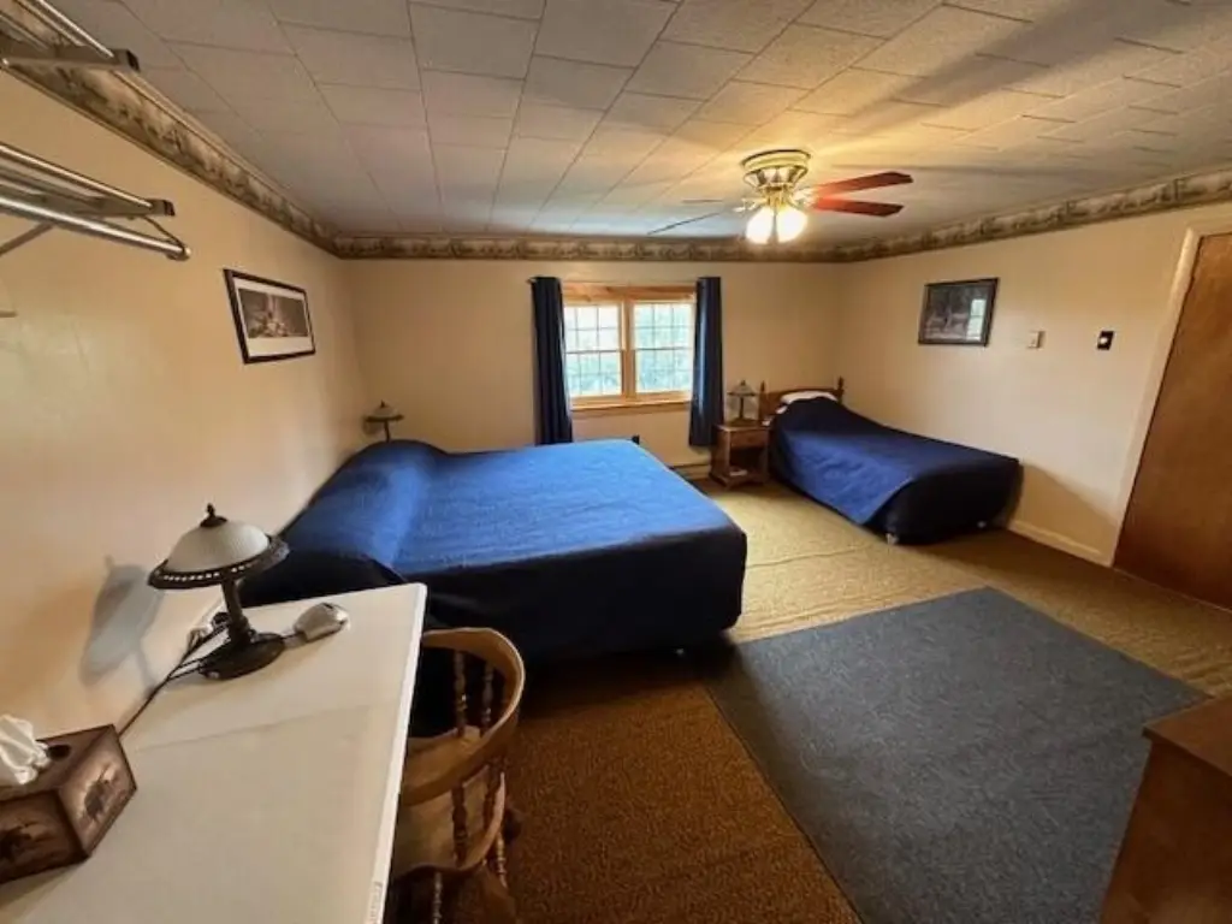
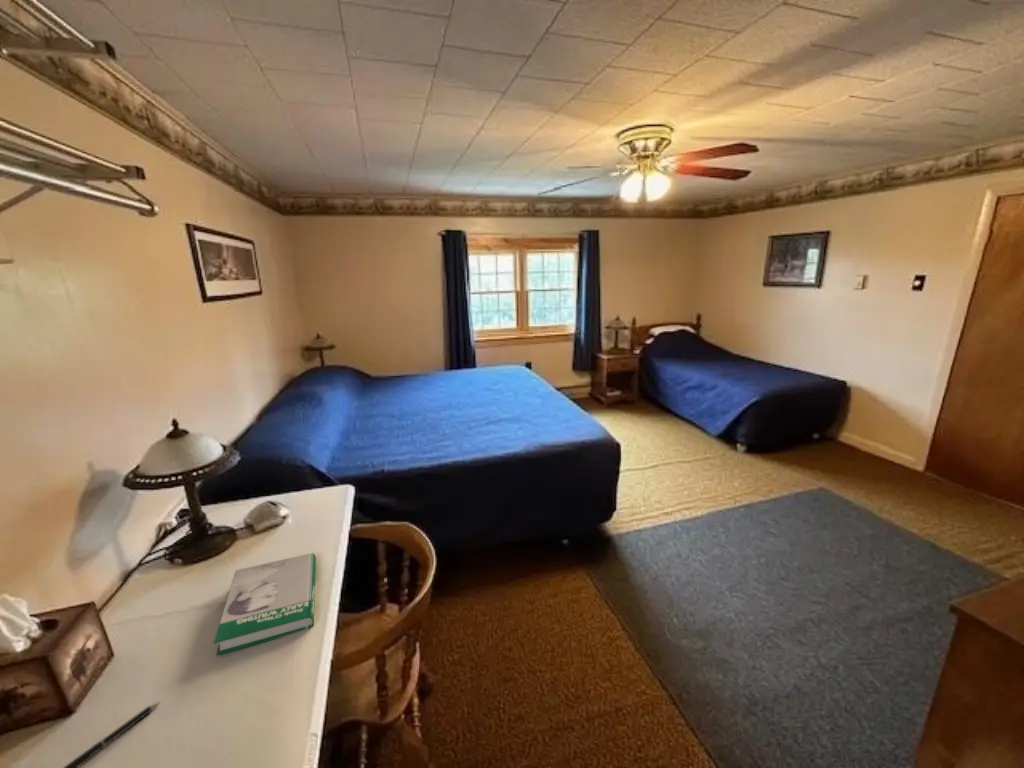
+ pen [62,702,159,768]
+ book [213,552,317,656]
